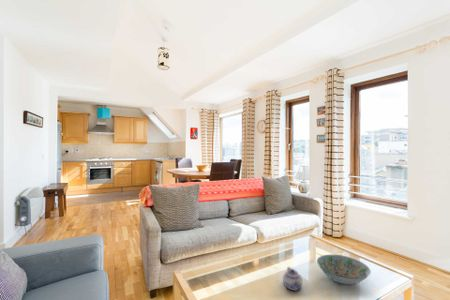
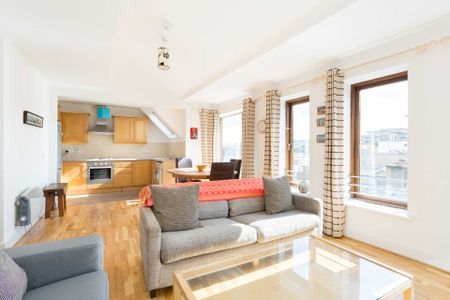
- teapot [282,266,303,292]
- decorative bowl [316,254,371,285]
